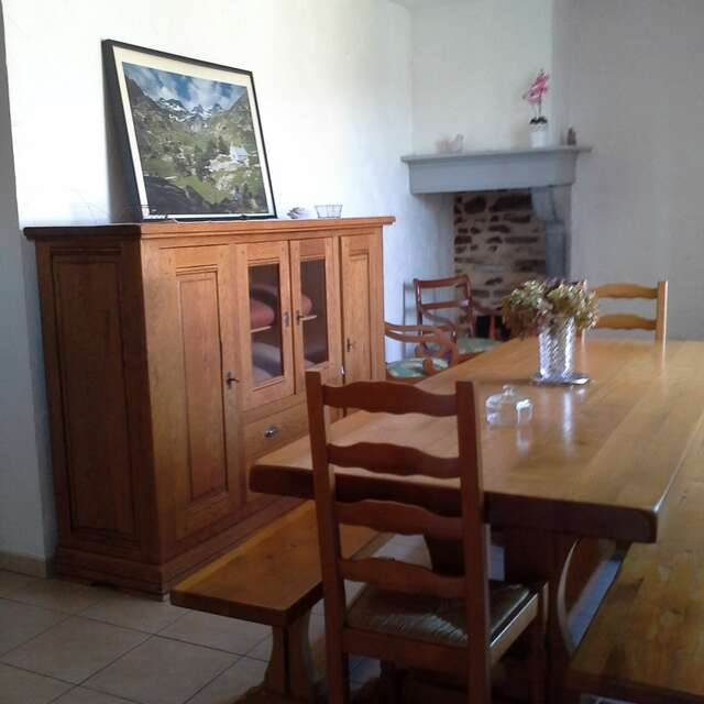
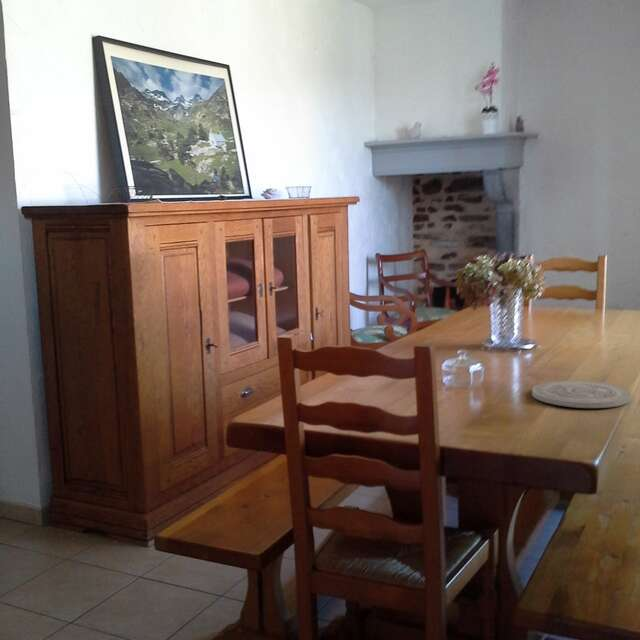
+ plate [531,380,632,409]
